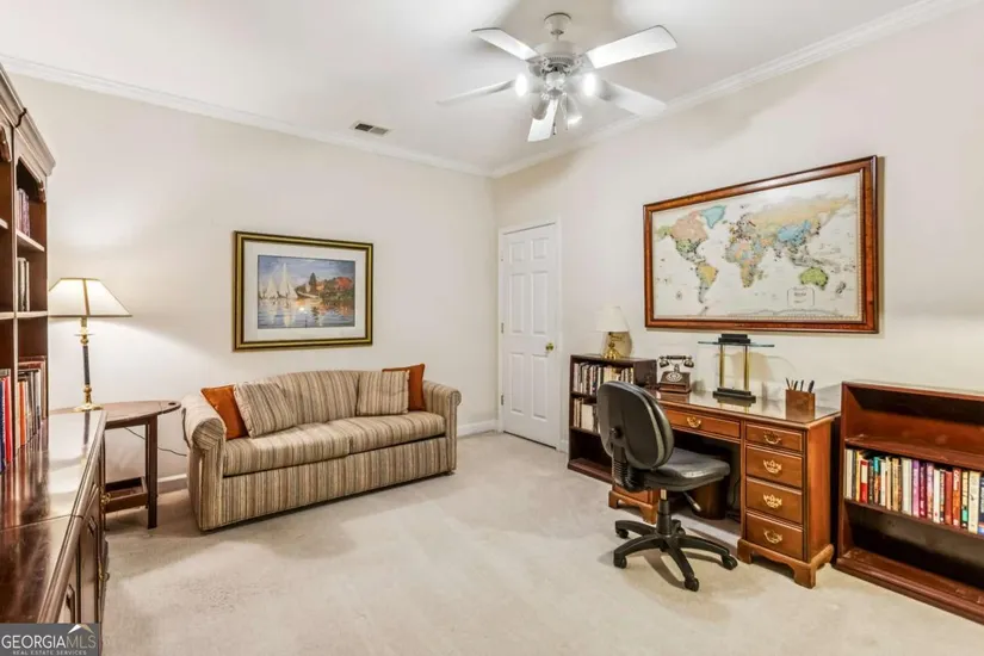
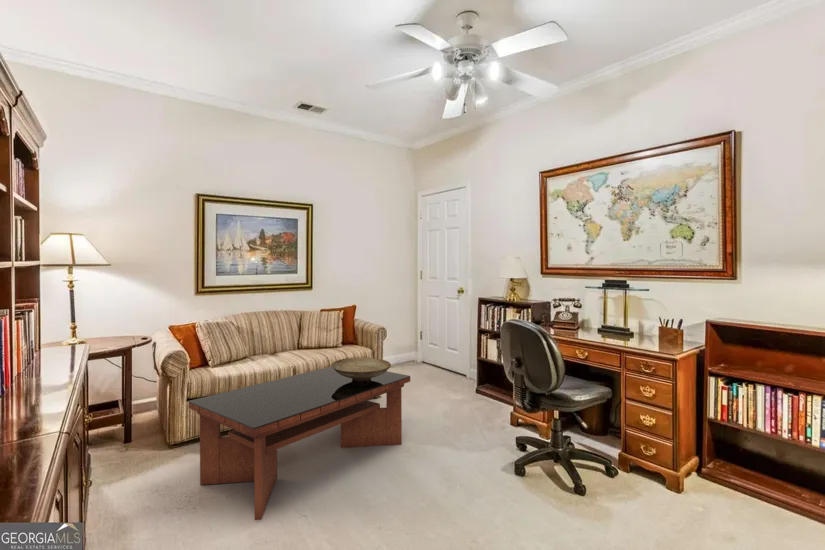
+ coffee table [188,366,411,521]
+ decorative bowl [330,357,392,382]
